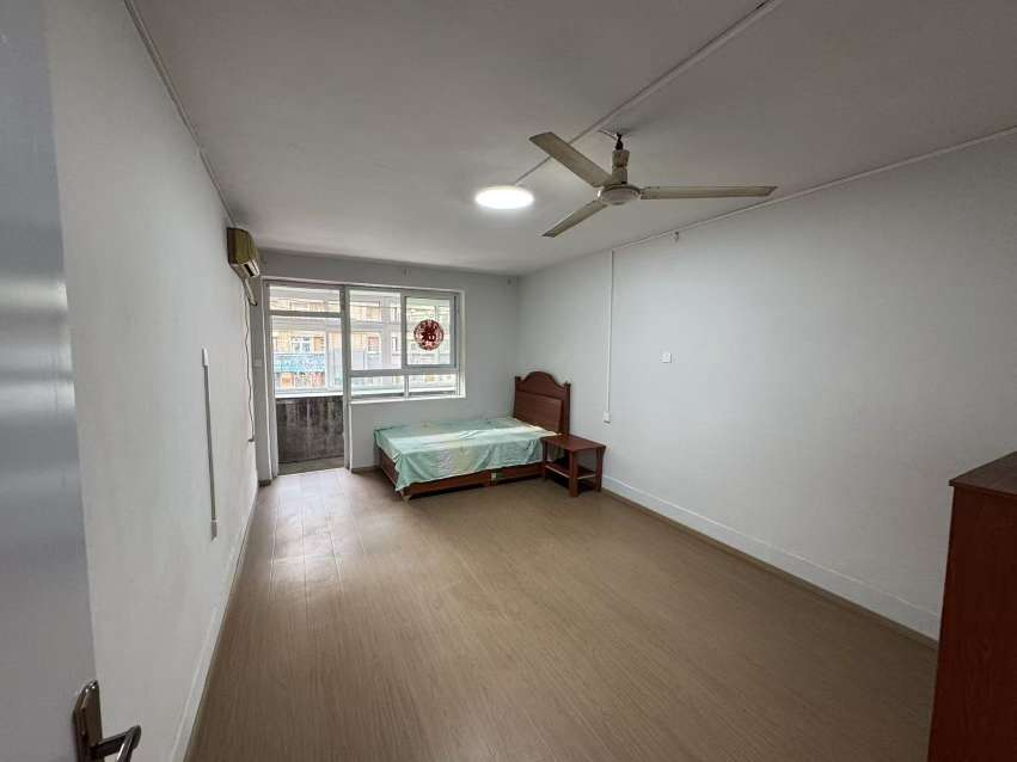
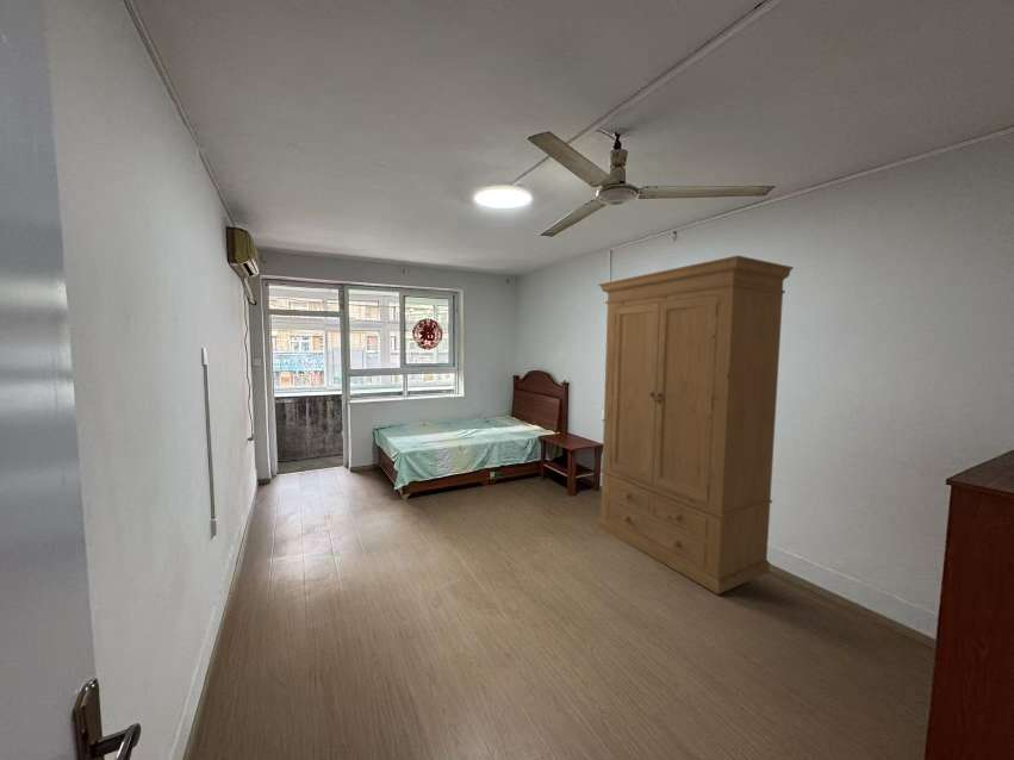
+ armoire [596,254,795,596]
